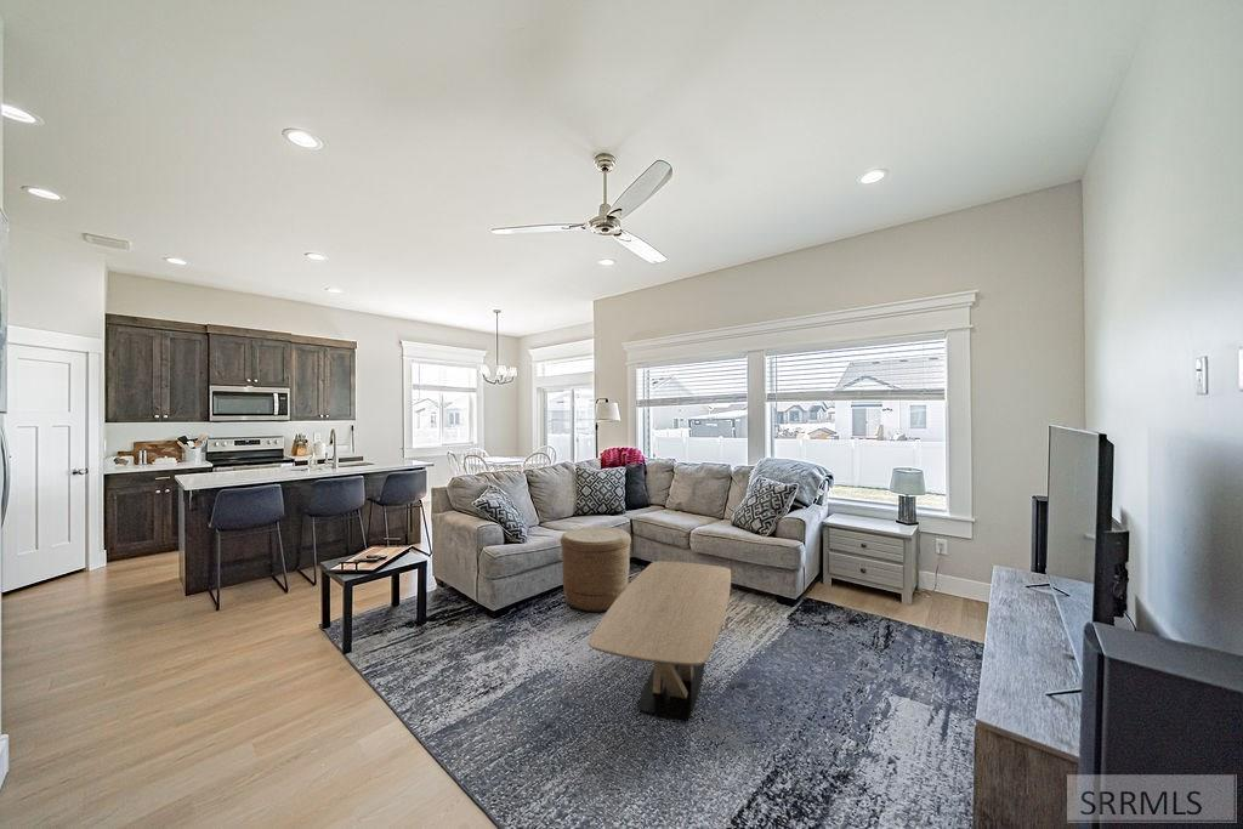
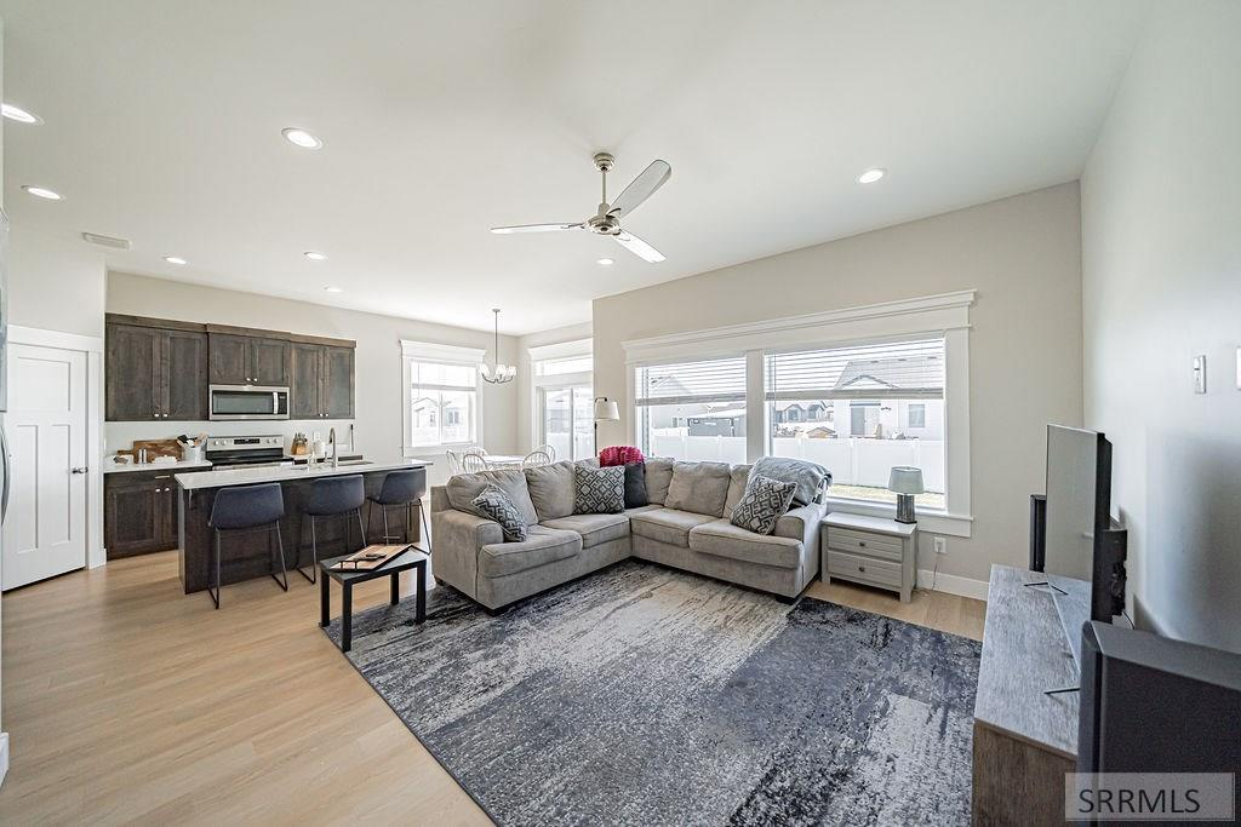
- coffee table [586,560,732,721]
- basket [560,526,632,613]
